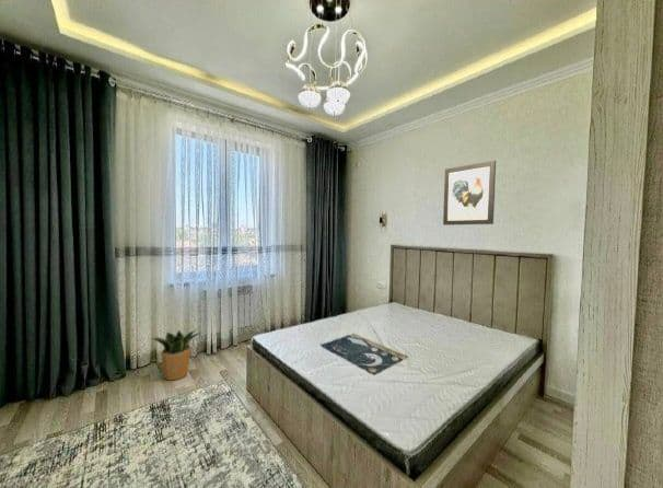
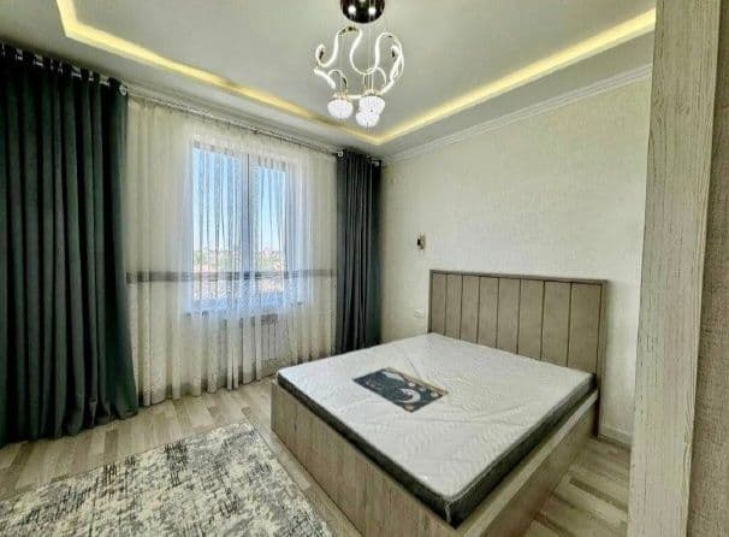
- wall art [442,160,497,226]
- potted plant [149,328,203,382]
